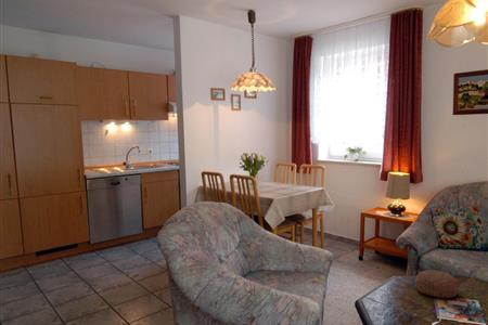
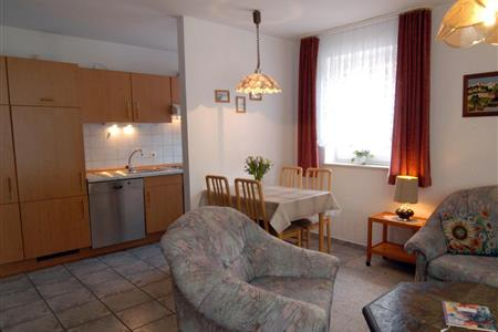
- decorative bowl [414,269,460,300]
